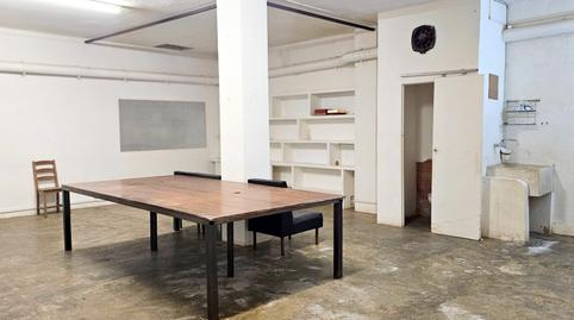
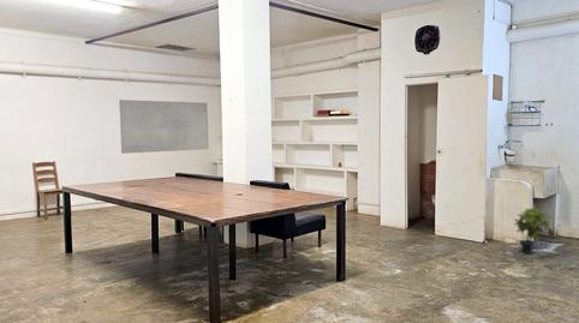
+ potted plant [513,204,554,255]
